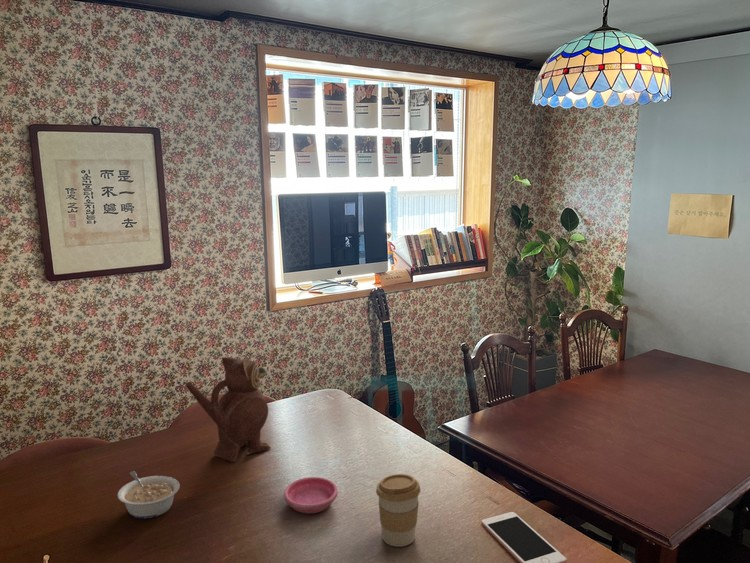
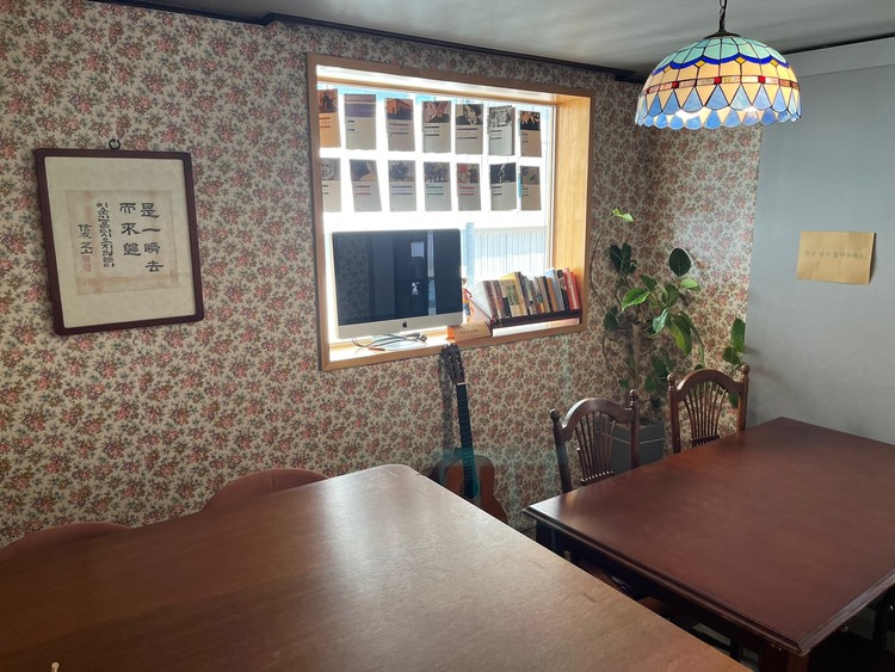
- saucer [283,476,339,515]
- legume [117,470,181,519]
- cell phone [481,511,568,563]
- teapot [185,356,272,463]
- coffee cup [375,473,421,548]
